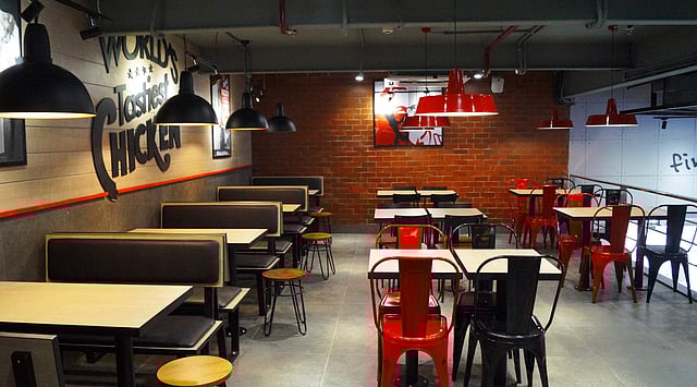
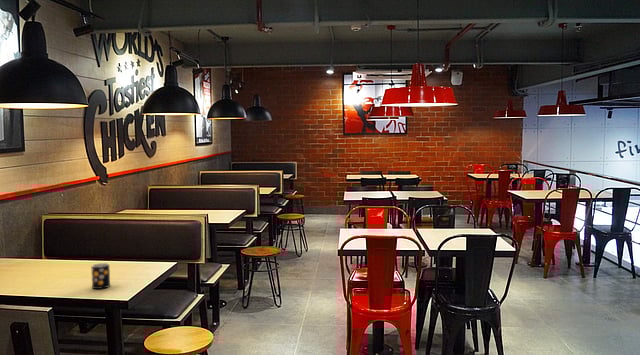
+ mug [90,262,111,290]
